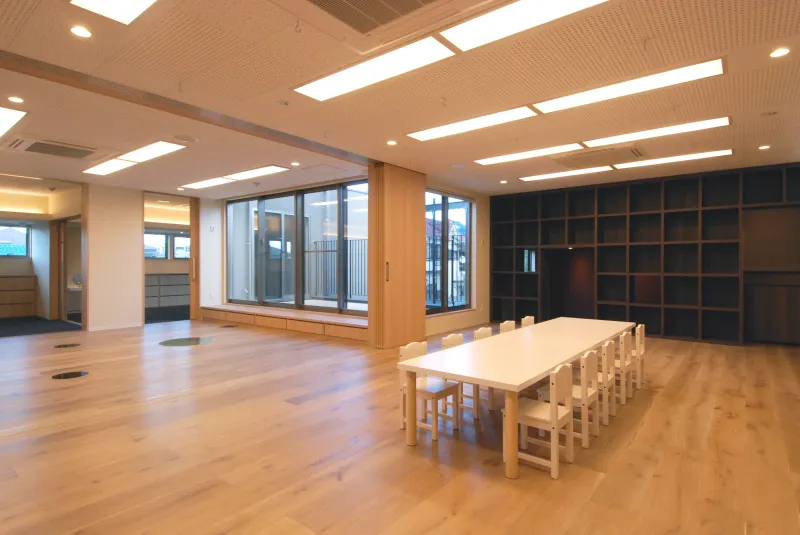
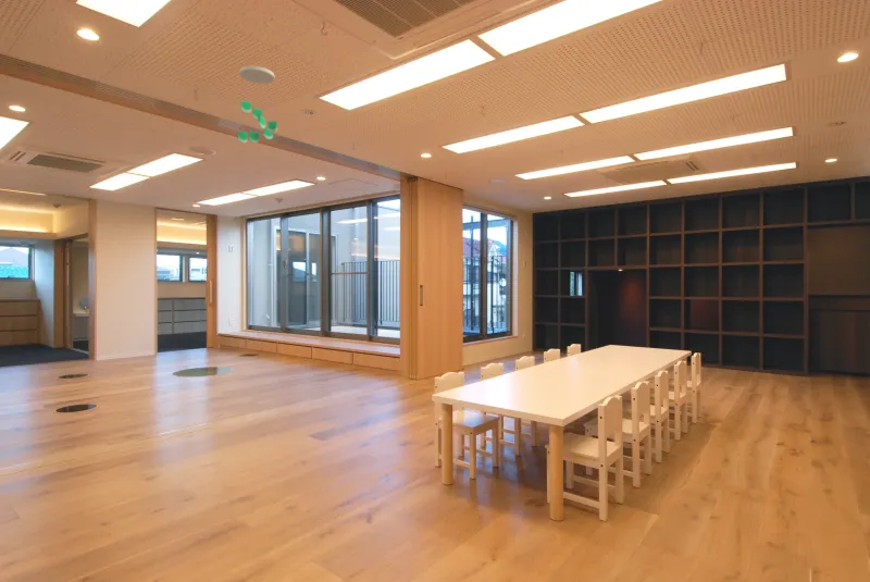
+ ceiling mobile [237,64,278,145]
